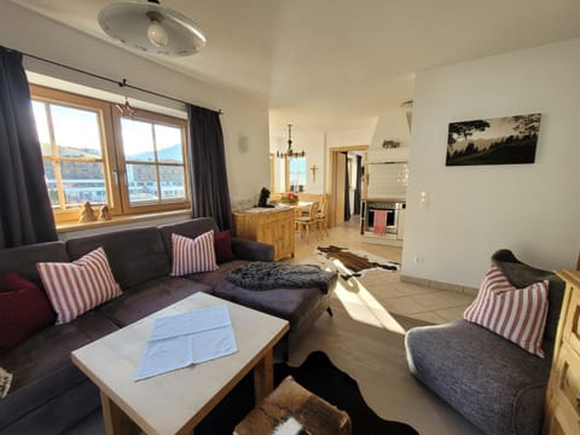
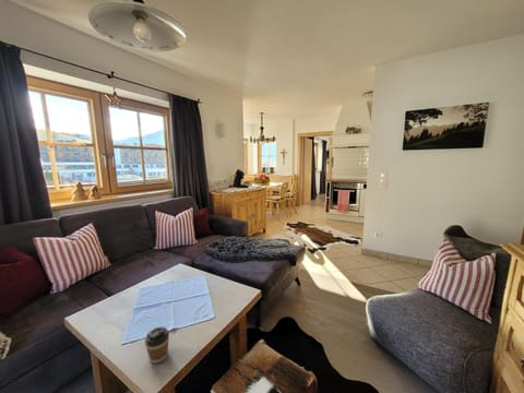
+ coffee cup [144,325,170,365]
